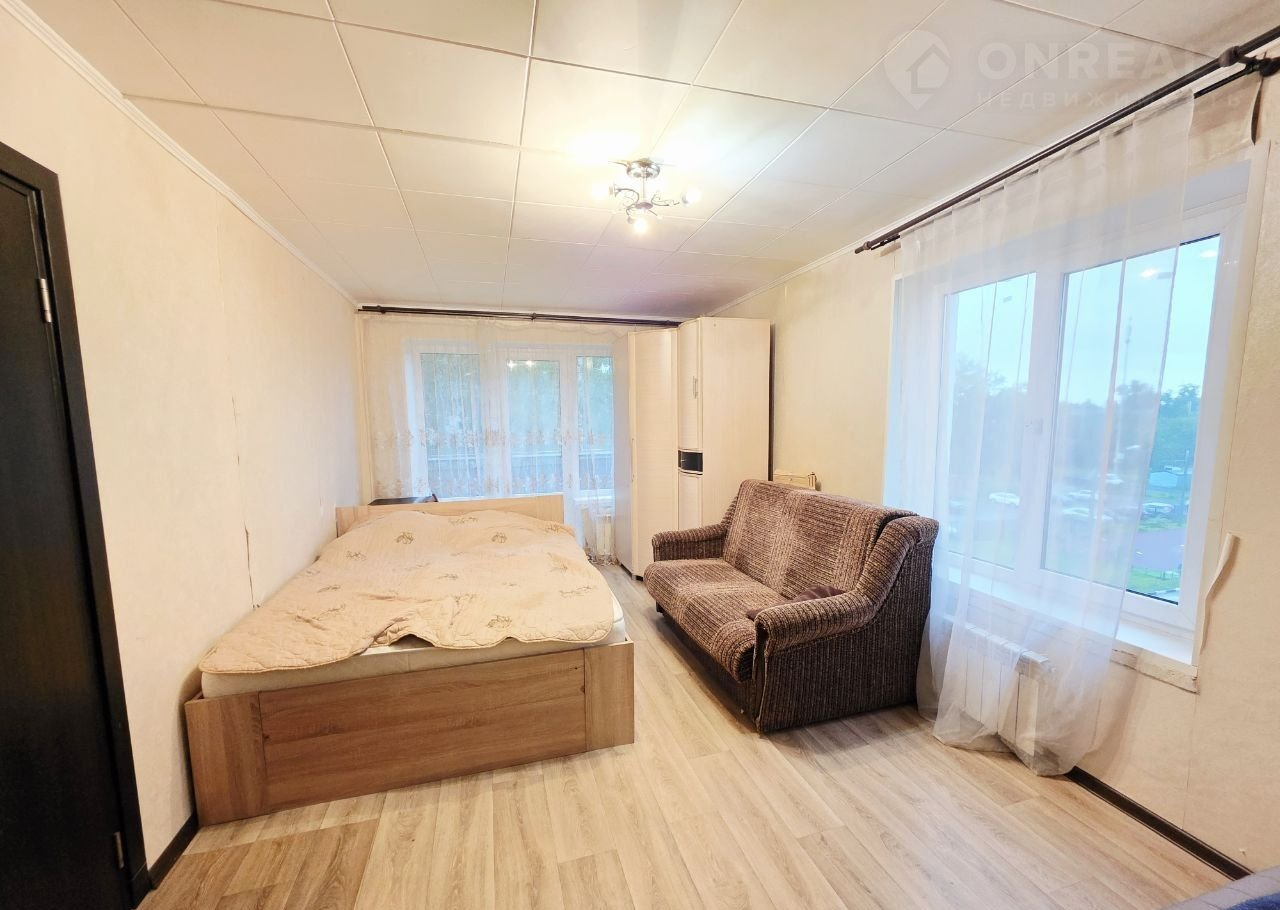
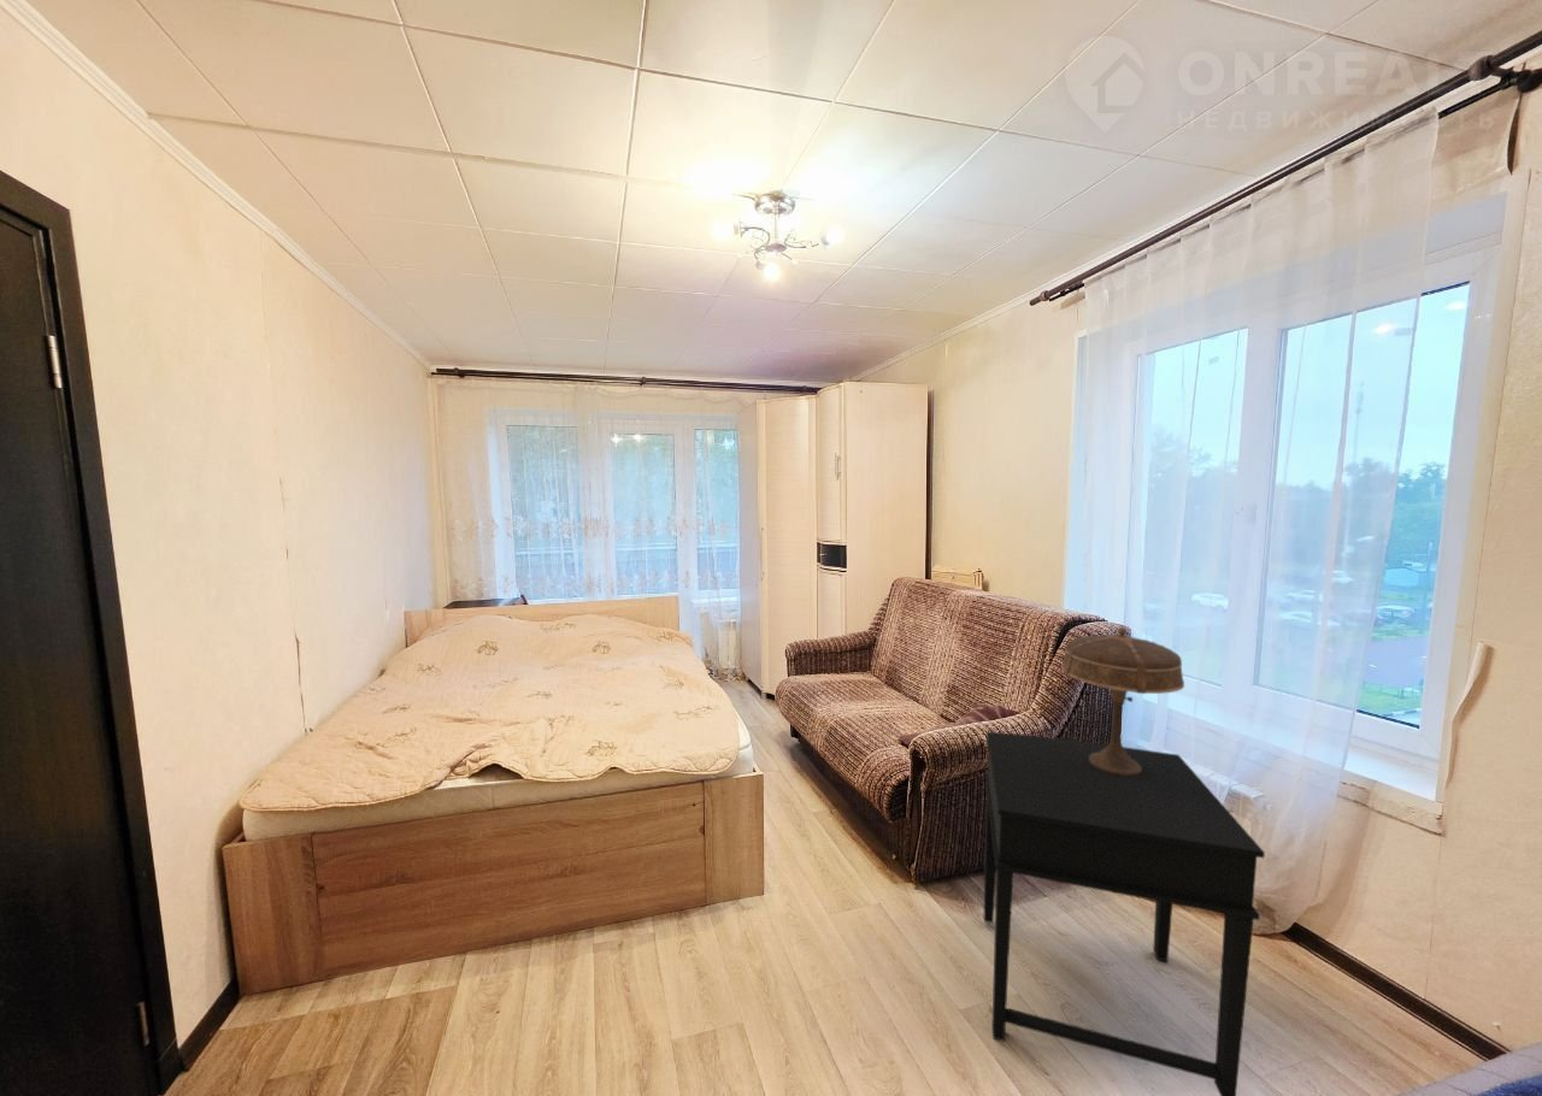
+ table lamp [1060,626,1185,776]
+ side table [983,731,1266,1096]
